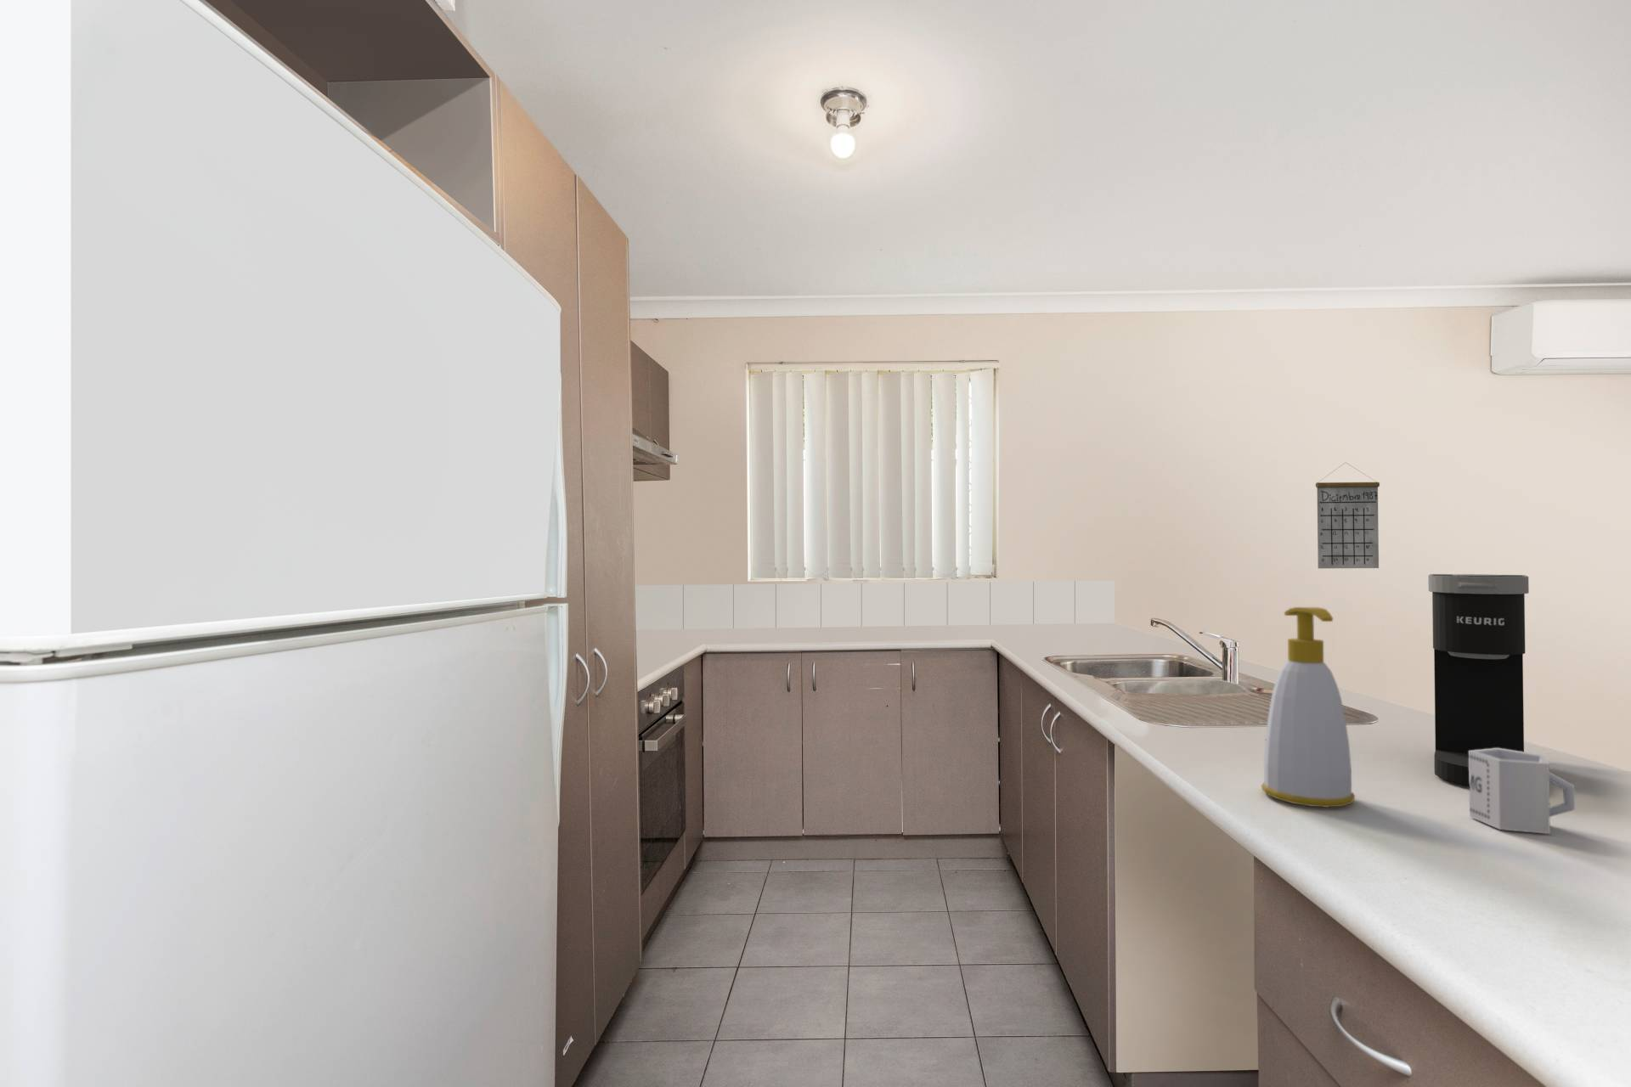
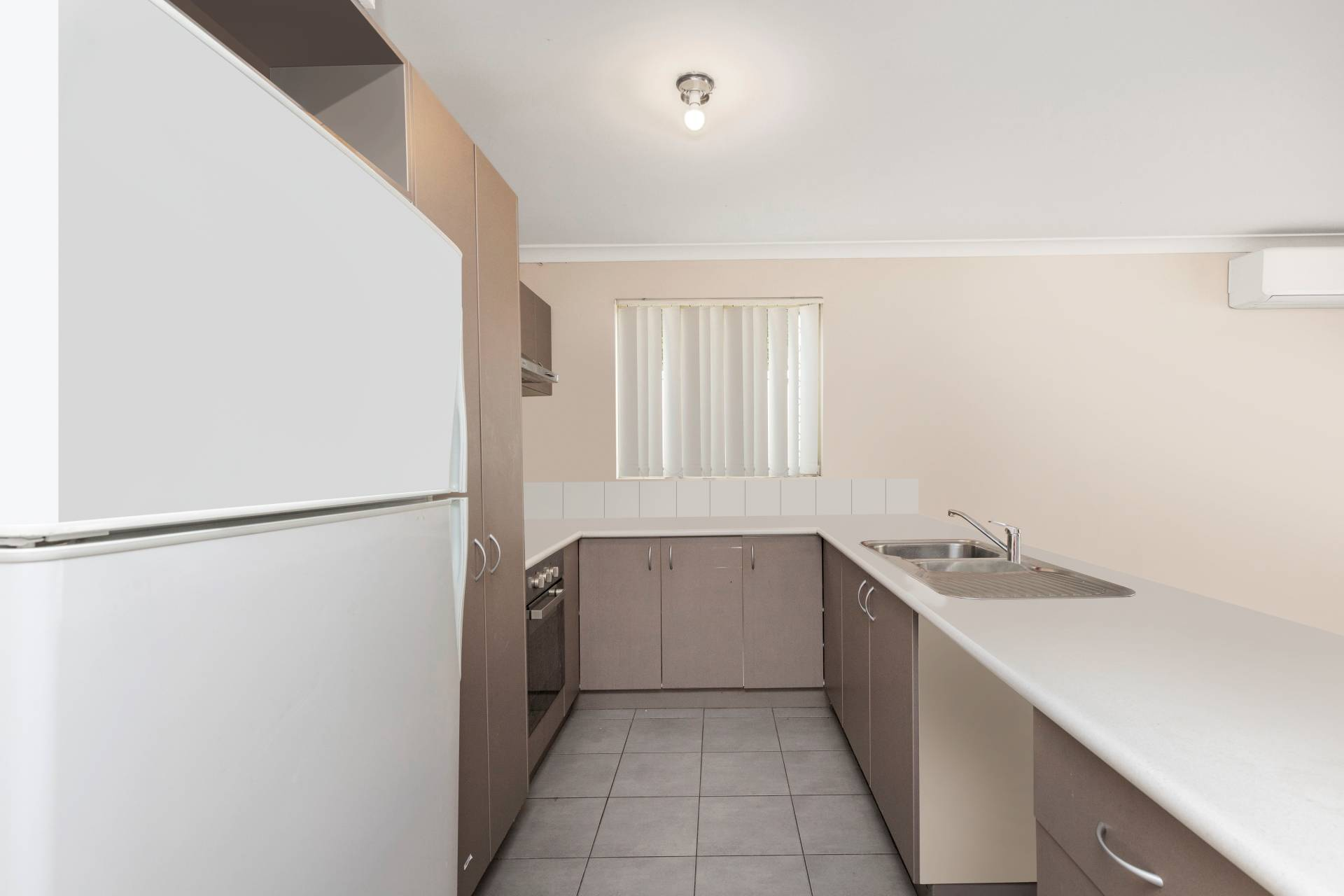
- coffee maker [1427,573,1530,787]
- soap bottle [1261,607,1356,808]
- calendar [1315,462,1381,569]
- cup [1468,749,1576,835]
